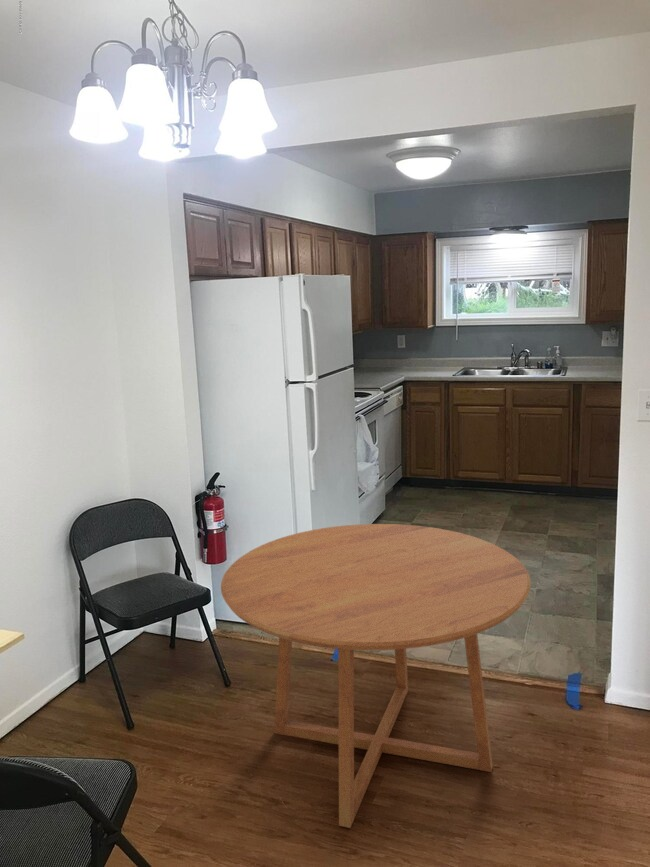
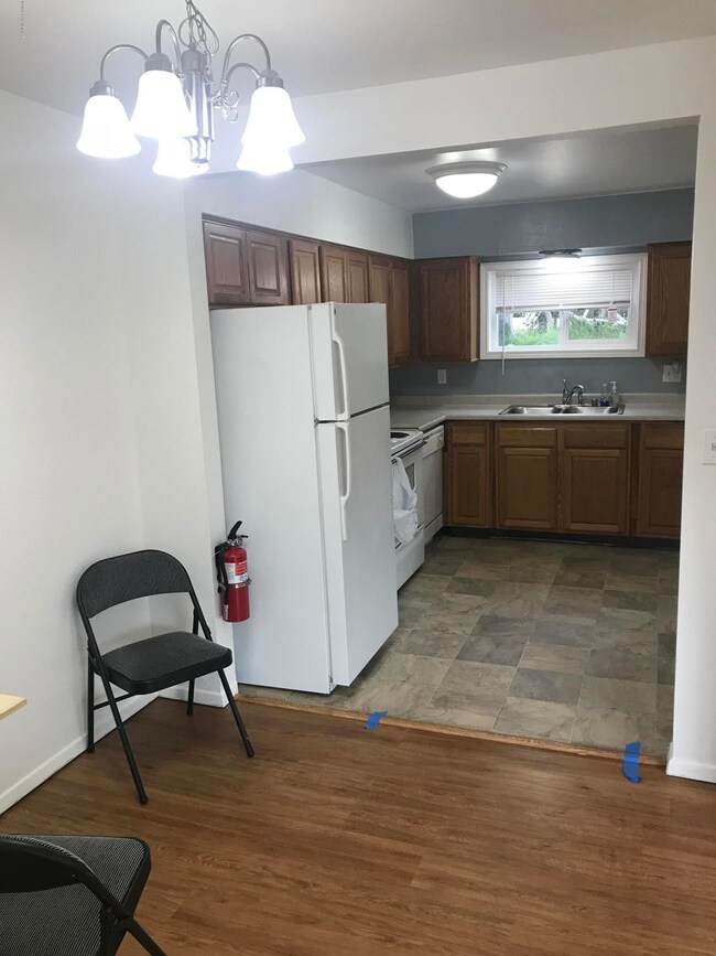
- dining table [220,523,532,829]
